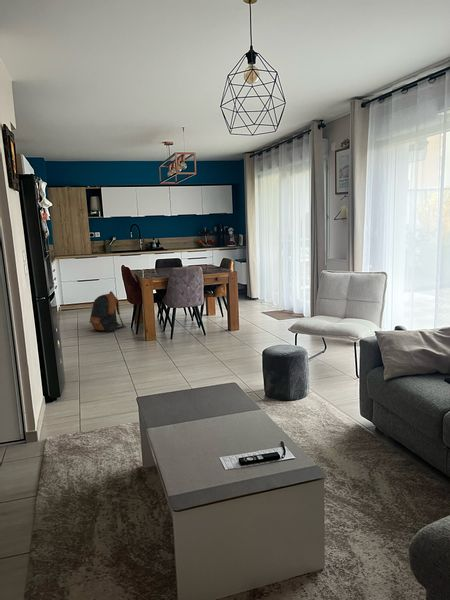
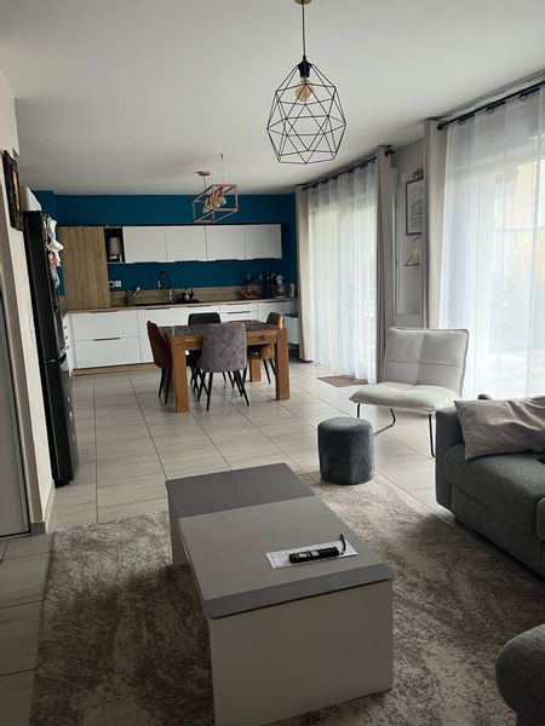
- backpack [89,290,127,333]
